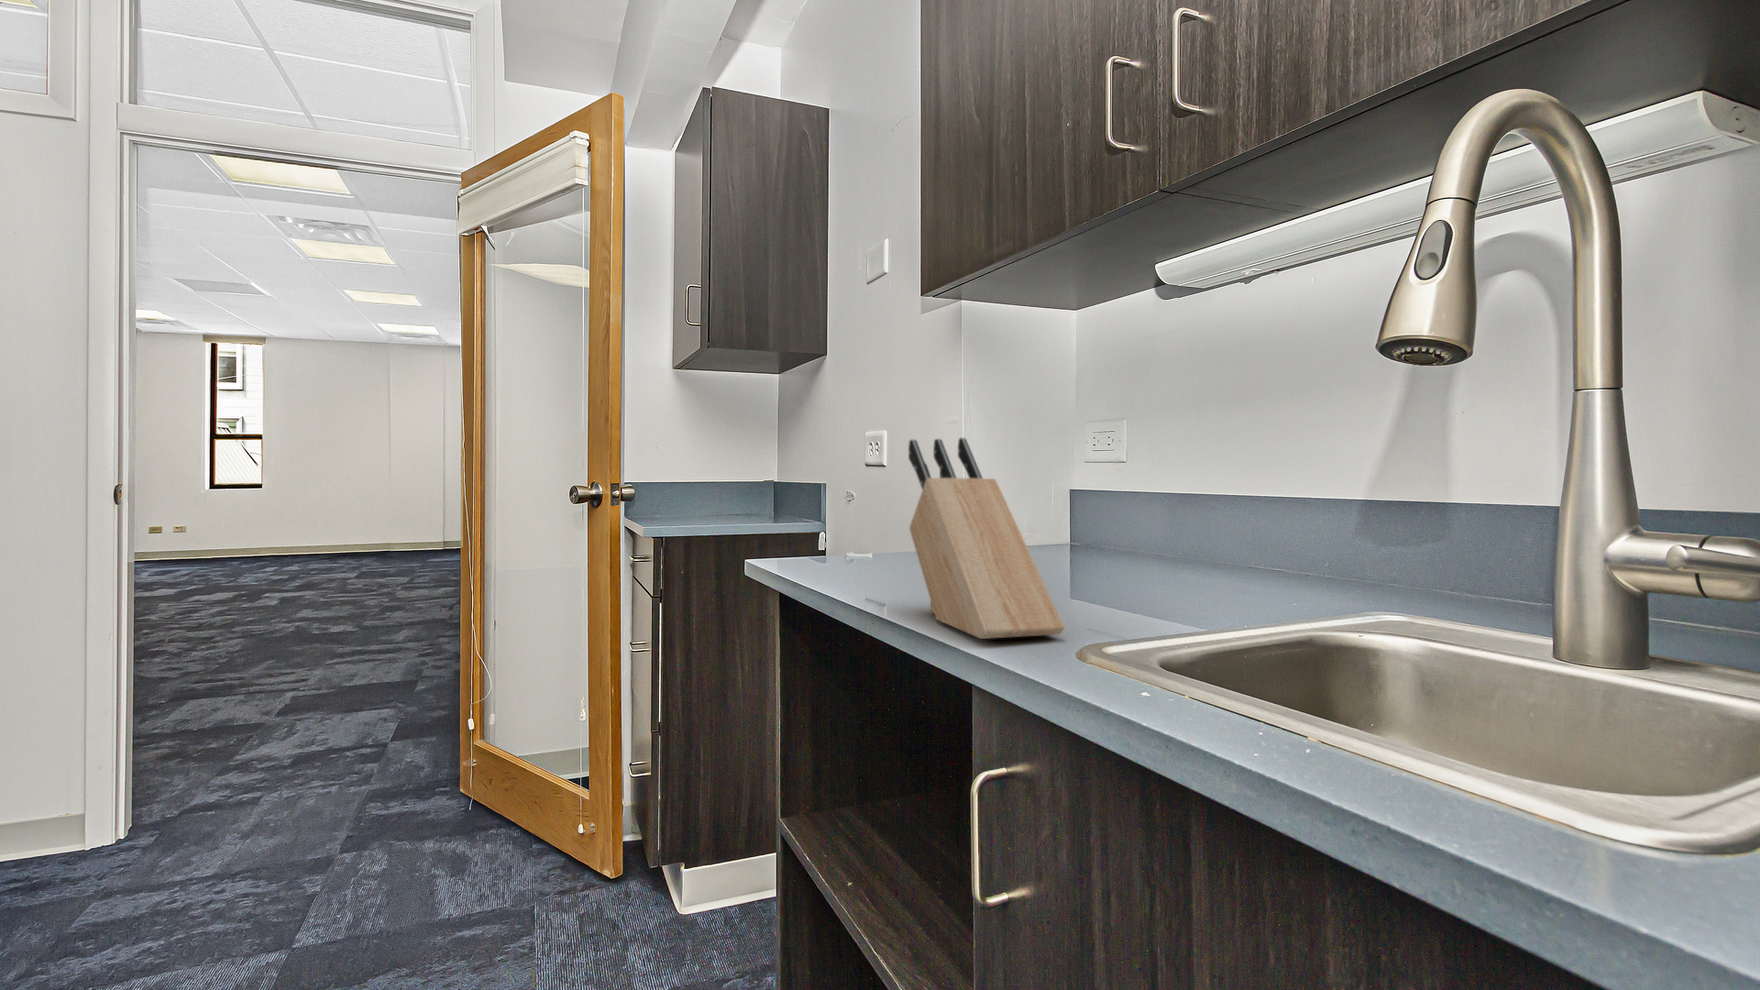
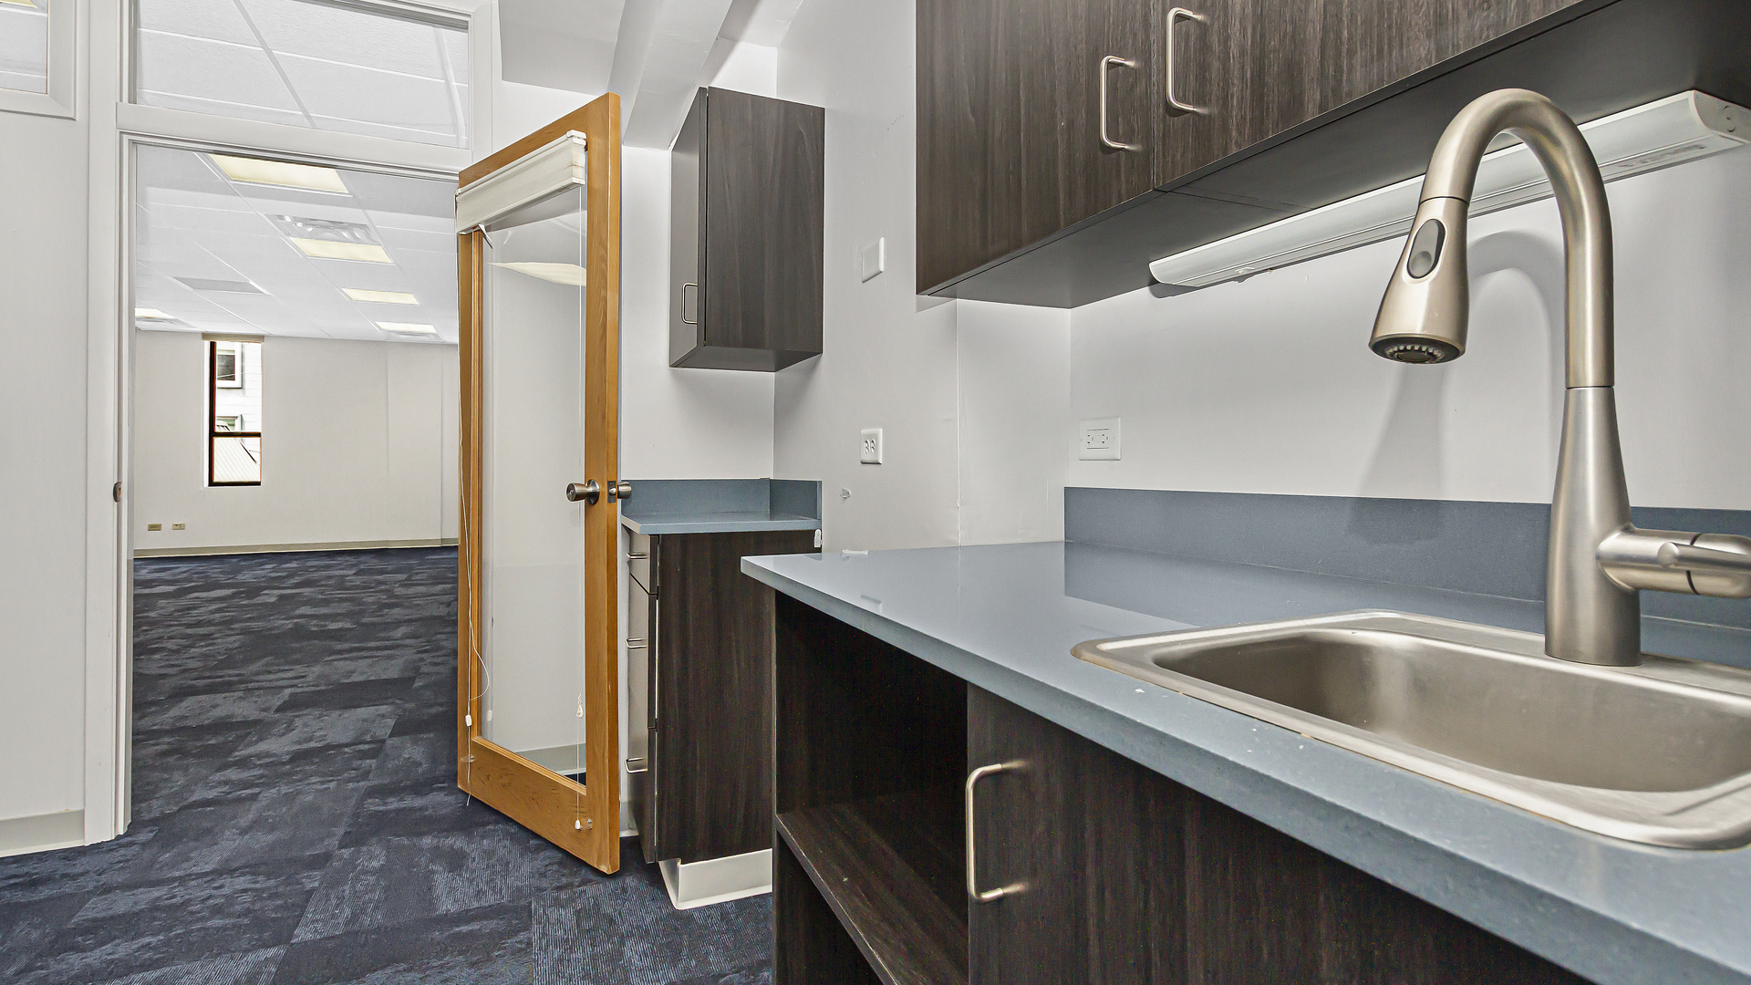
- knife block [908,438,1065,639]
